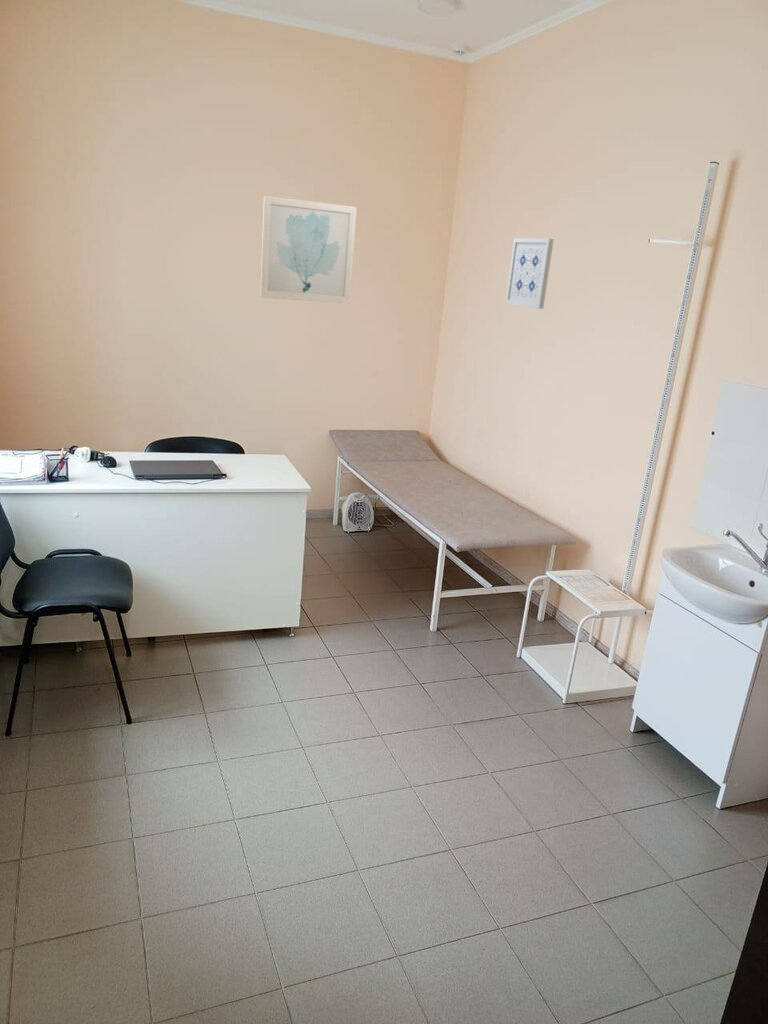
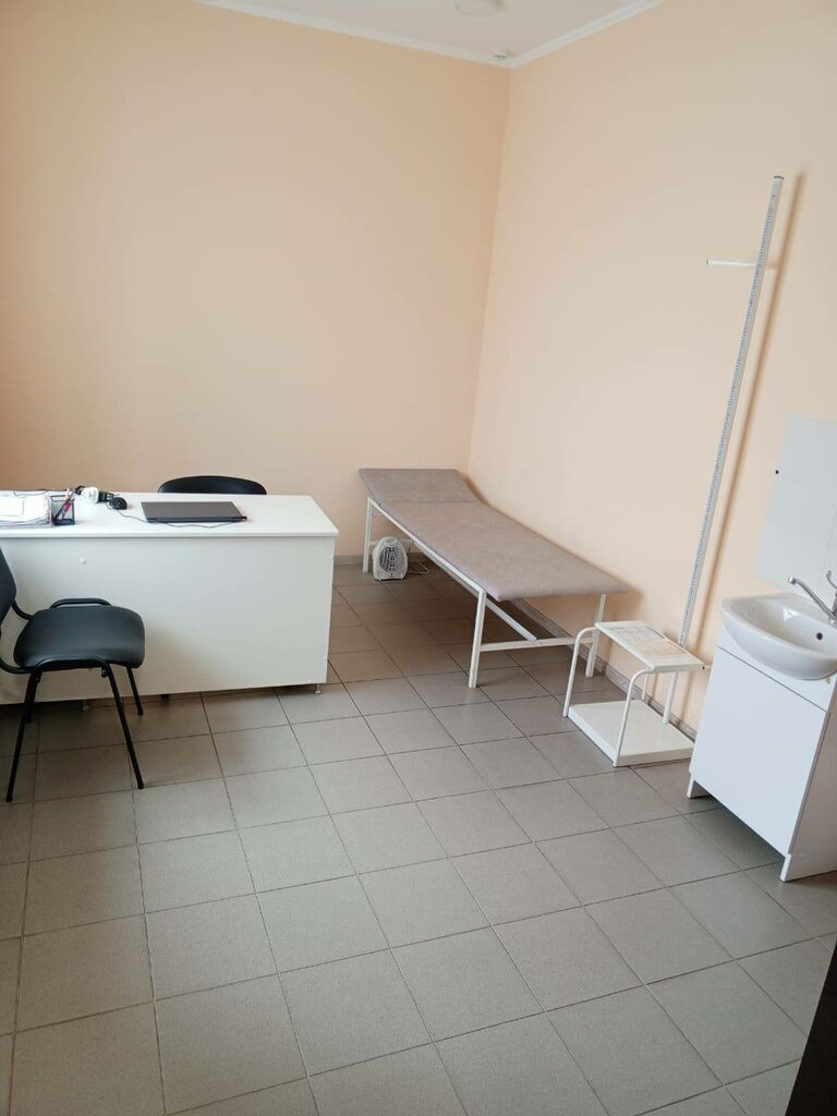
- wall art [505,237,555,310]
- wall art [260,195,358,305]
